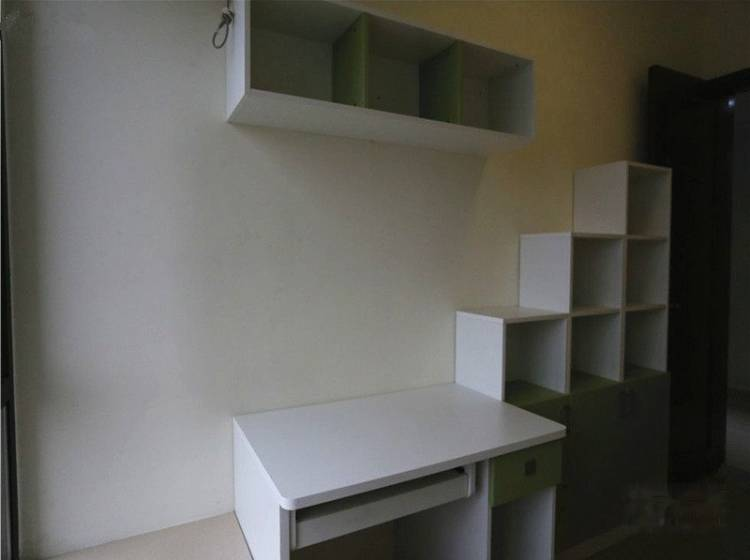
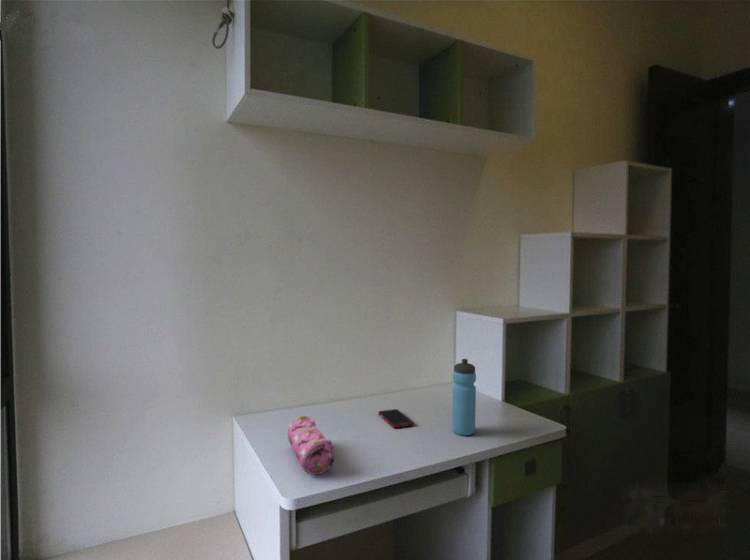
+ cell phone [377,408,415,429]
+ pencil case [287,415,335,476]
+ water bottle [451,358,477,436]
